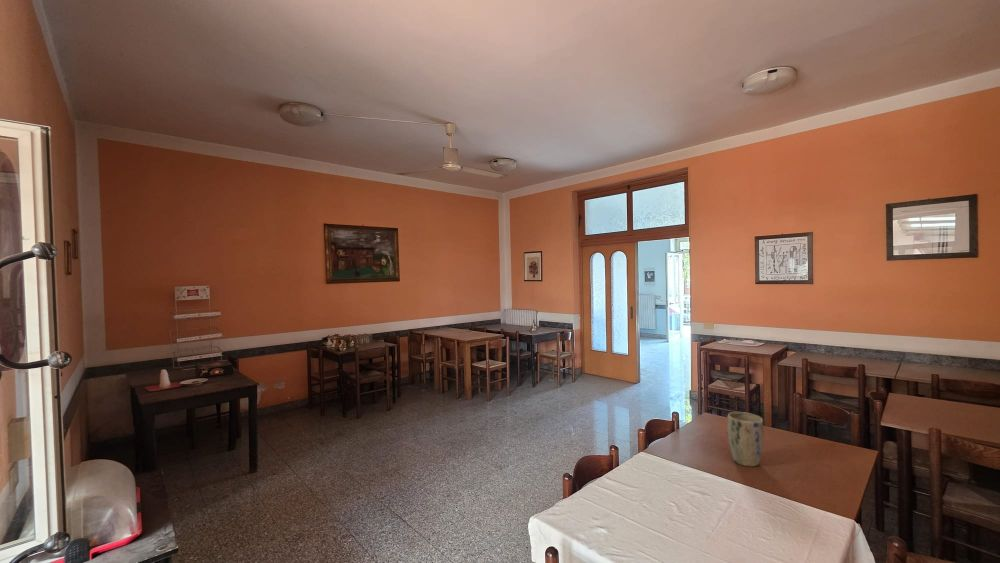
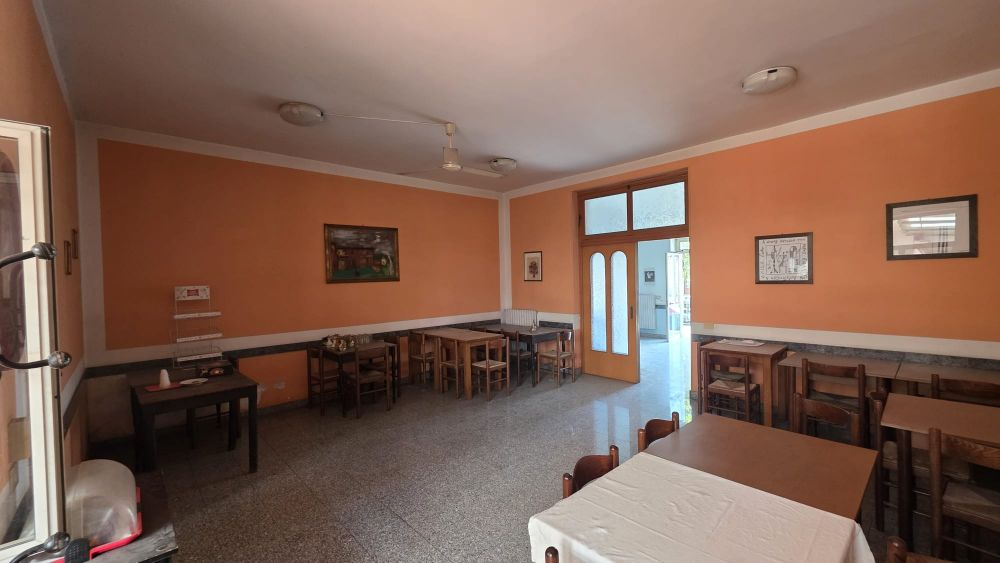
- plant pot [726,411,764,467]
